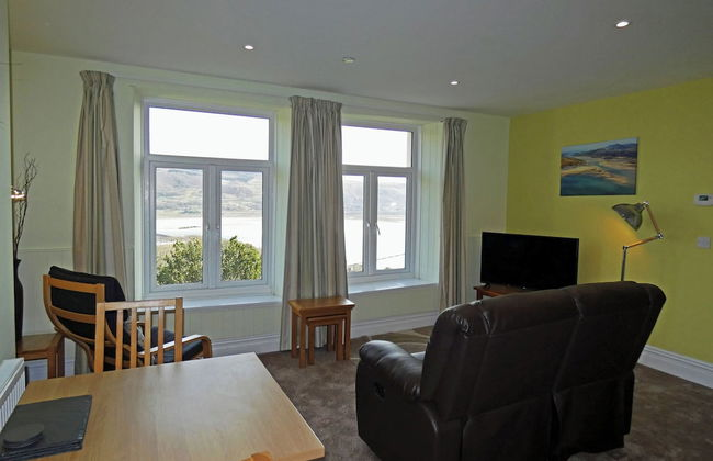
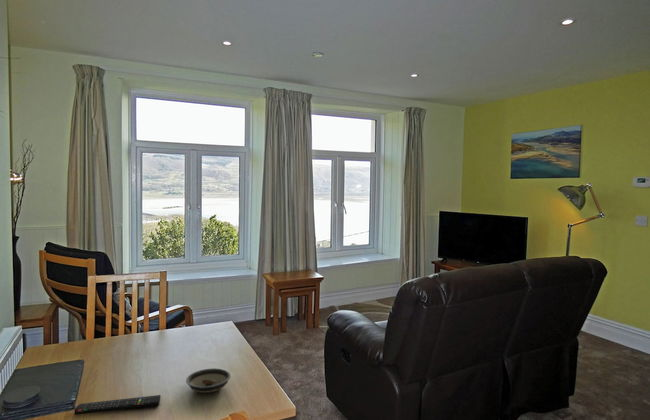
+ remote control [73,394,162,416]
+ saucer [185,367,232,394]
